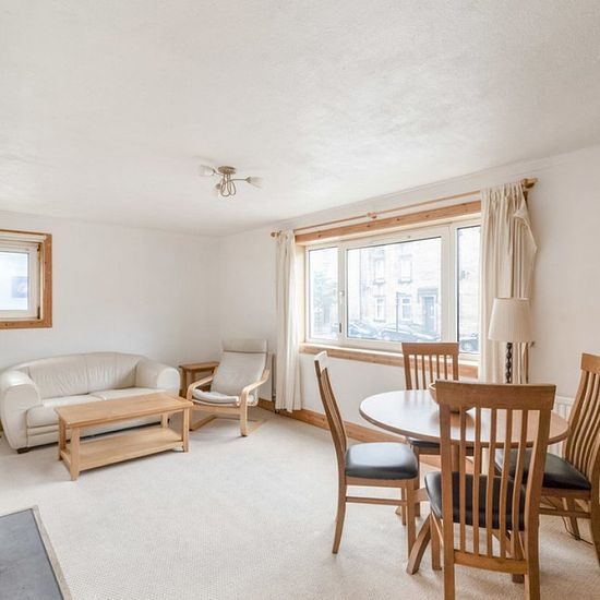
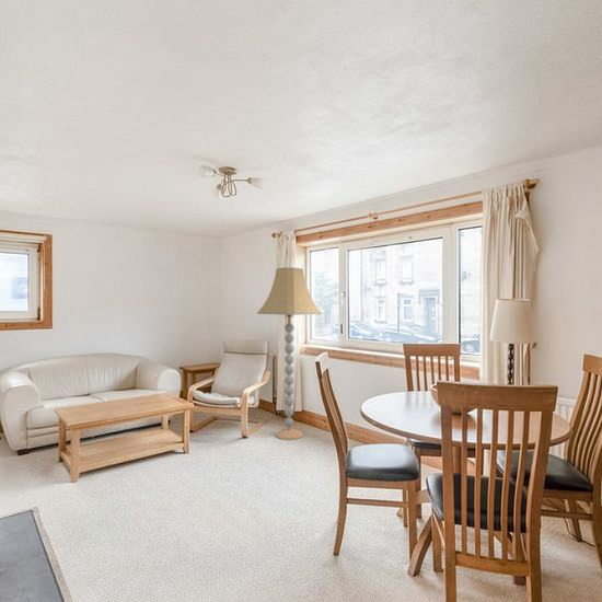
+ floor lamp [256,266,323,441]
